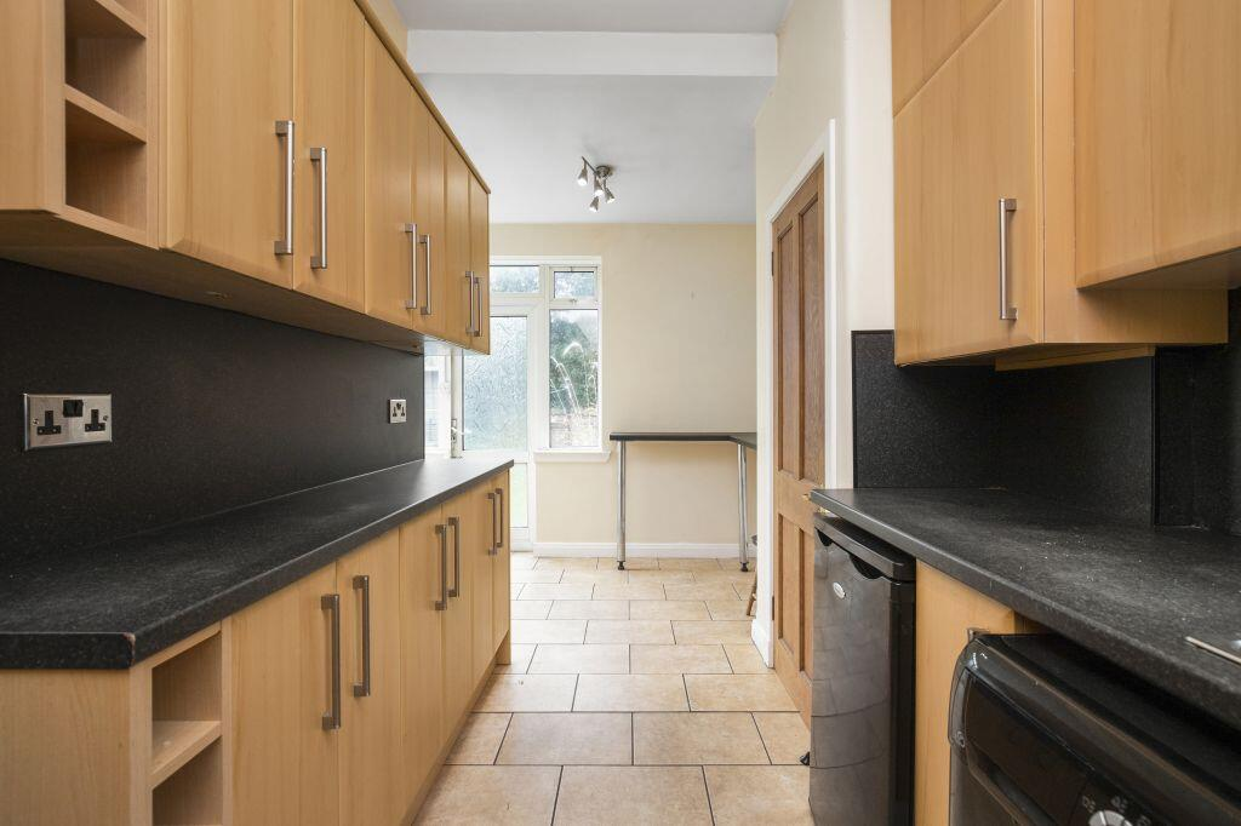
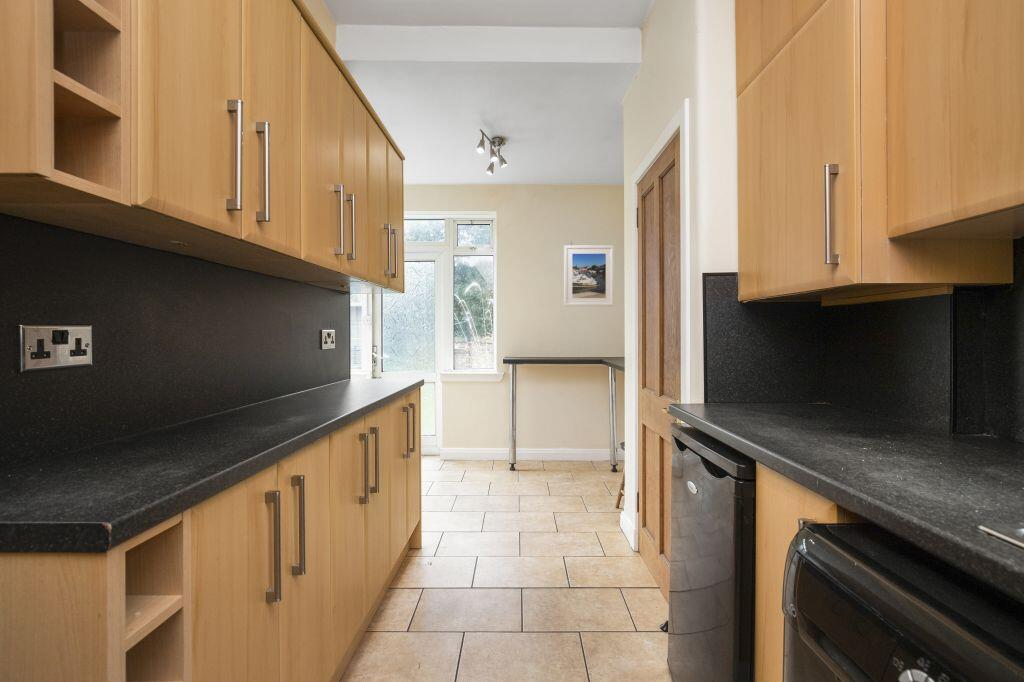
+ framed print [563,244,615,307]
